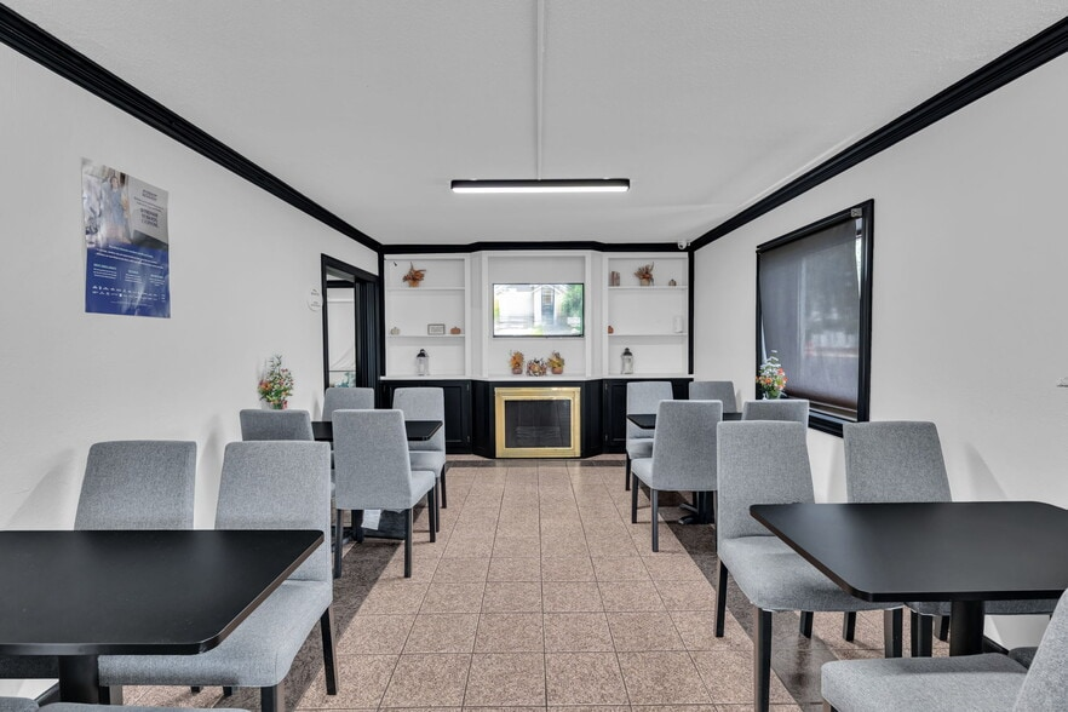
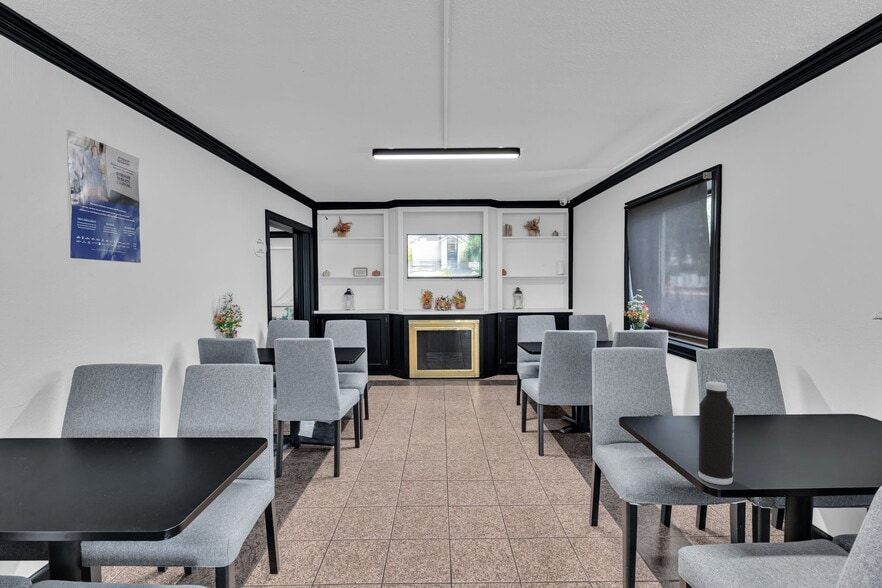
+ water bottle [698,381,735,486]
